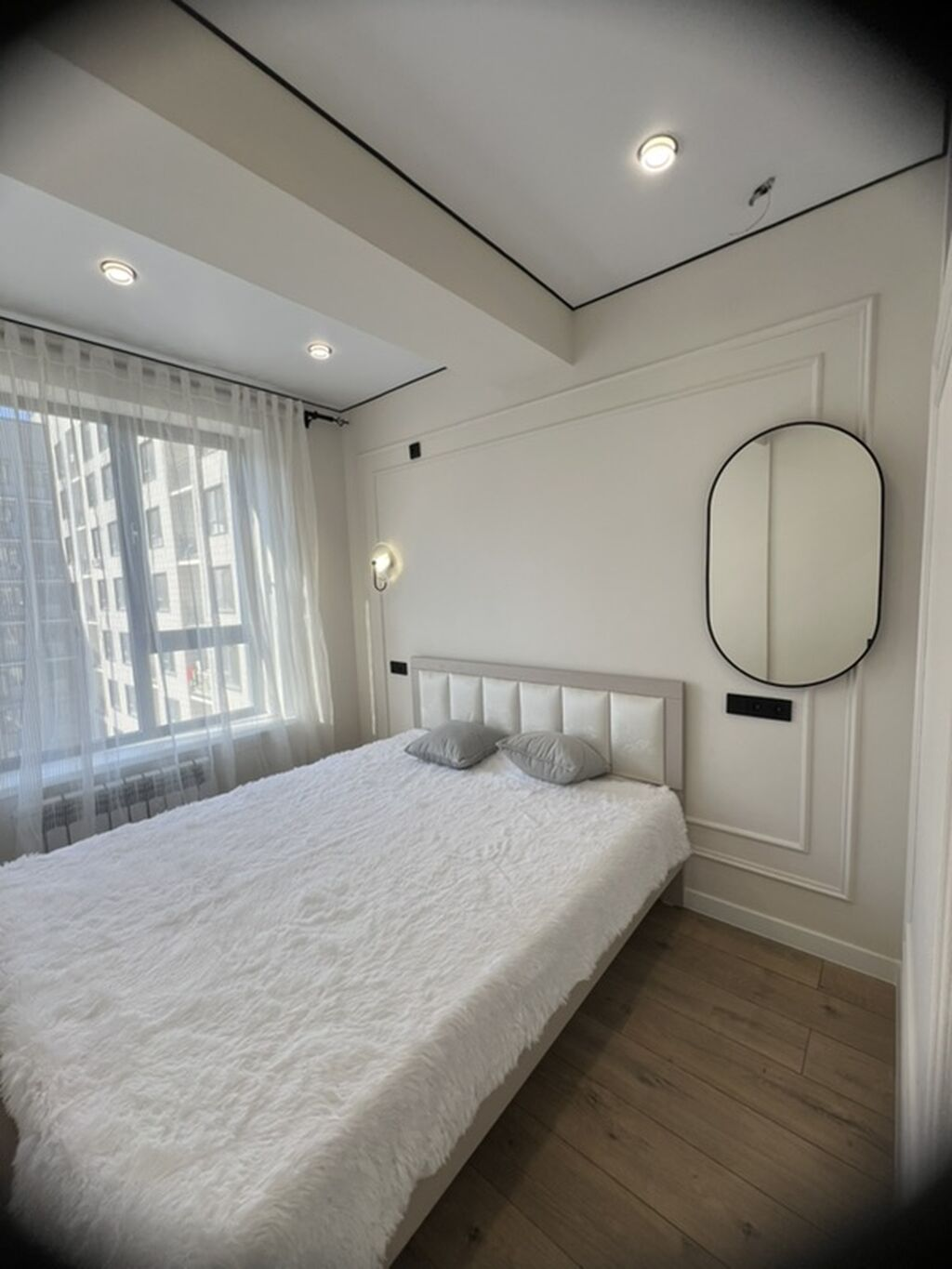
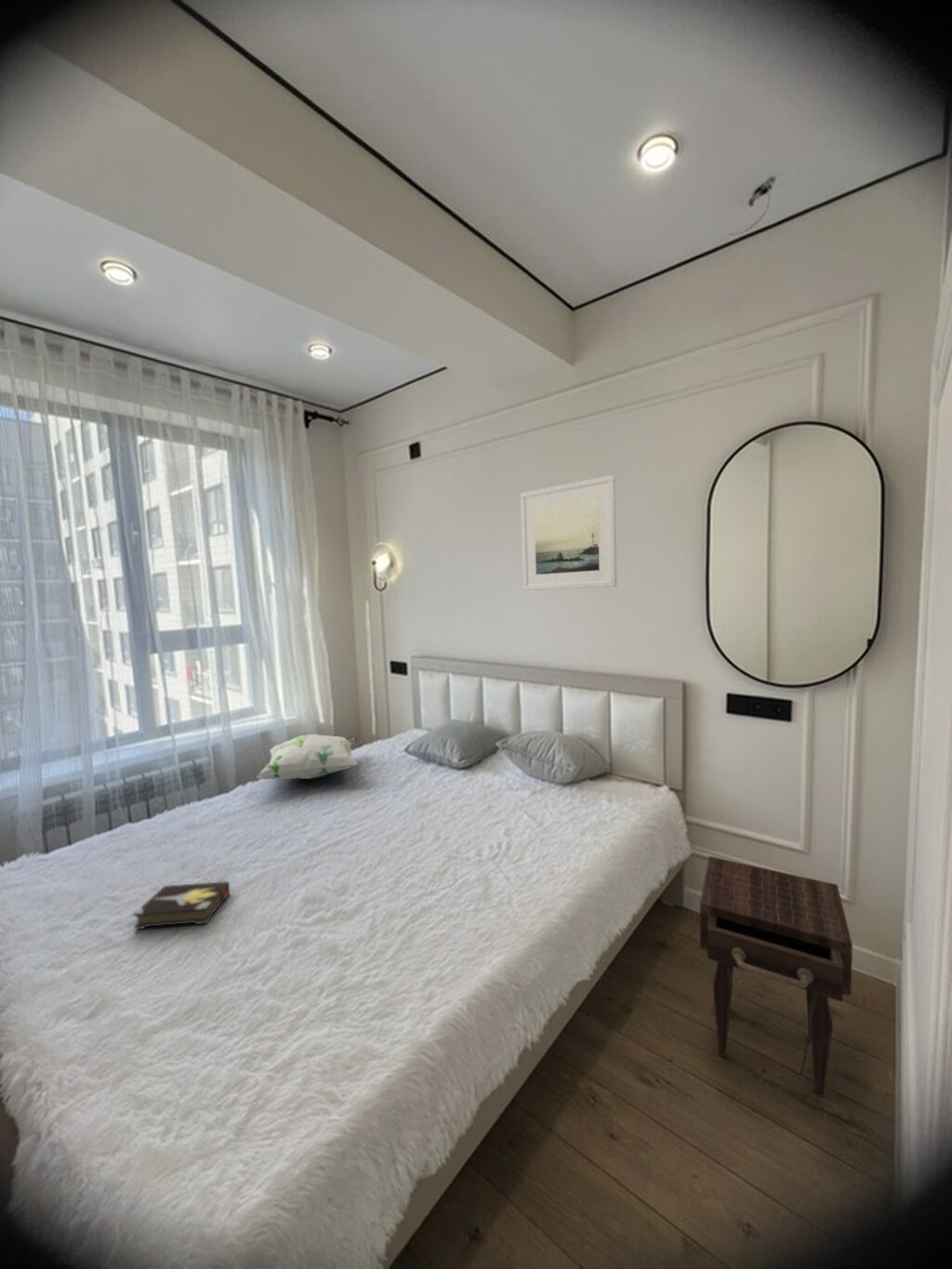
+ nightstand [699,855,853,1098]
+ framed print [520,474,618,591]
+ hardback book [132,880,231,930]
+ decorative pillow [256,734,359,780]
